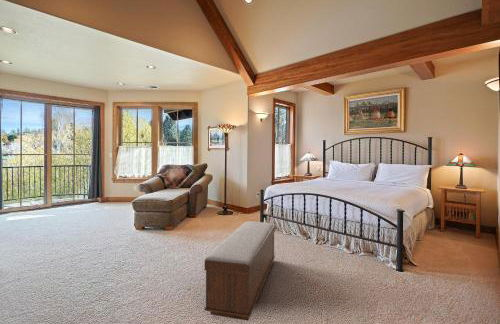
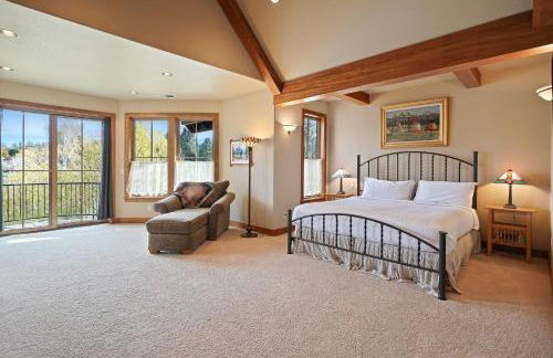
- bench [203,220,276,322]
